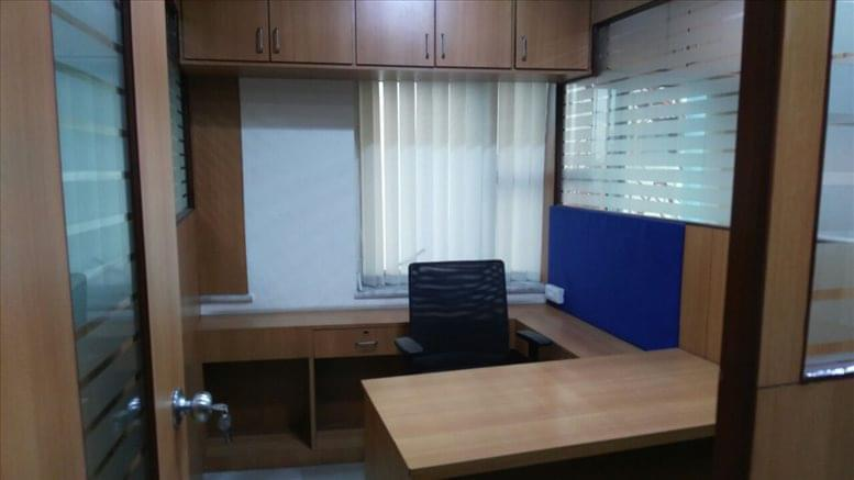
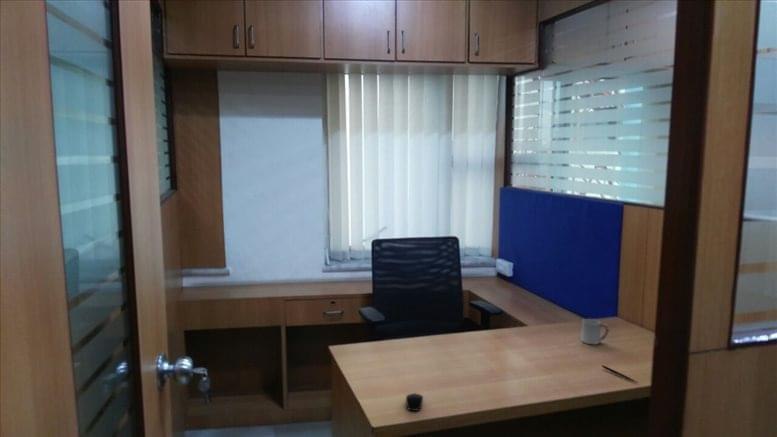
+ cup [580,318,610,345]
+ pen [601,365,639,384]
+ computer mouse [405,392,424,412]
